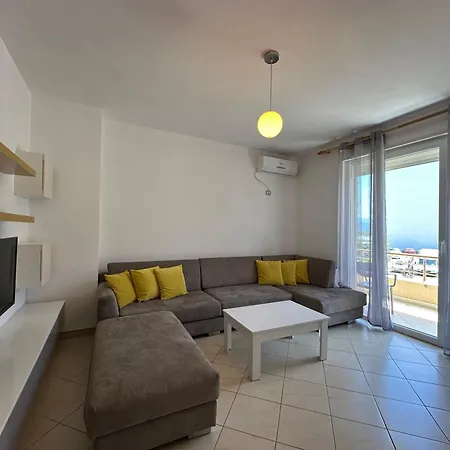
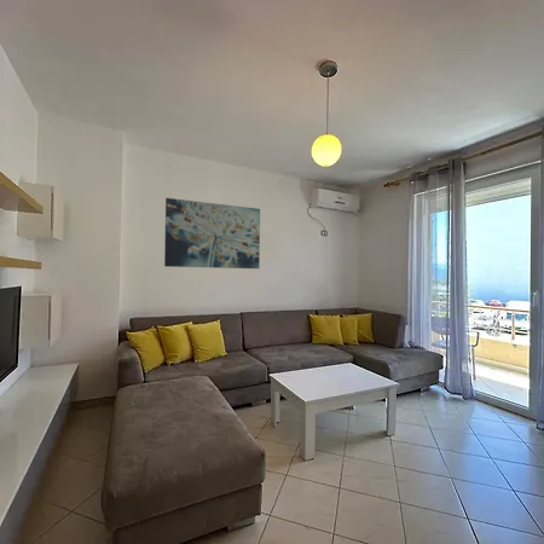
+ wall art [163,197,261,270]
